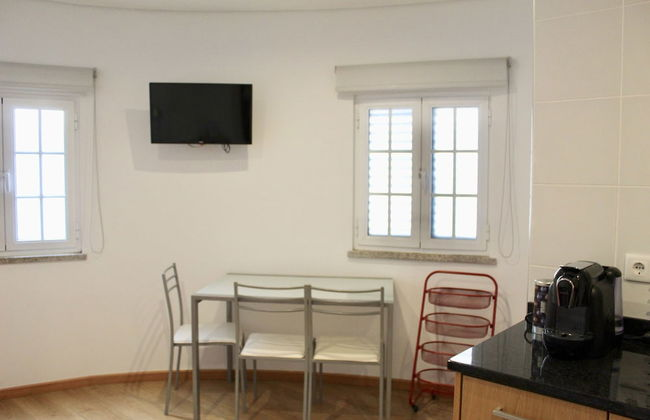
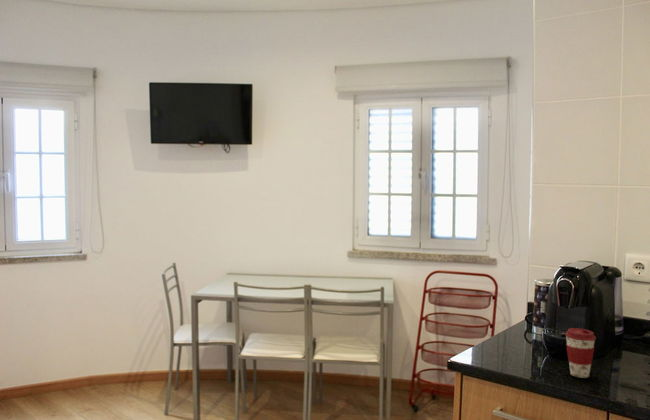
+ coffee cup [564,327,597,379]
